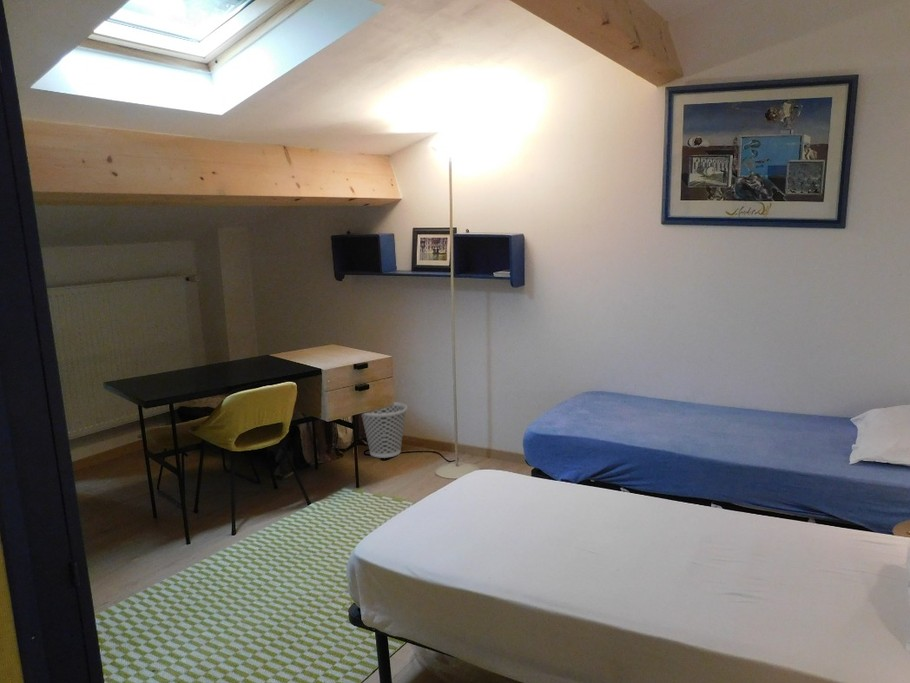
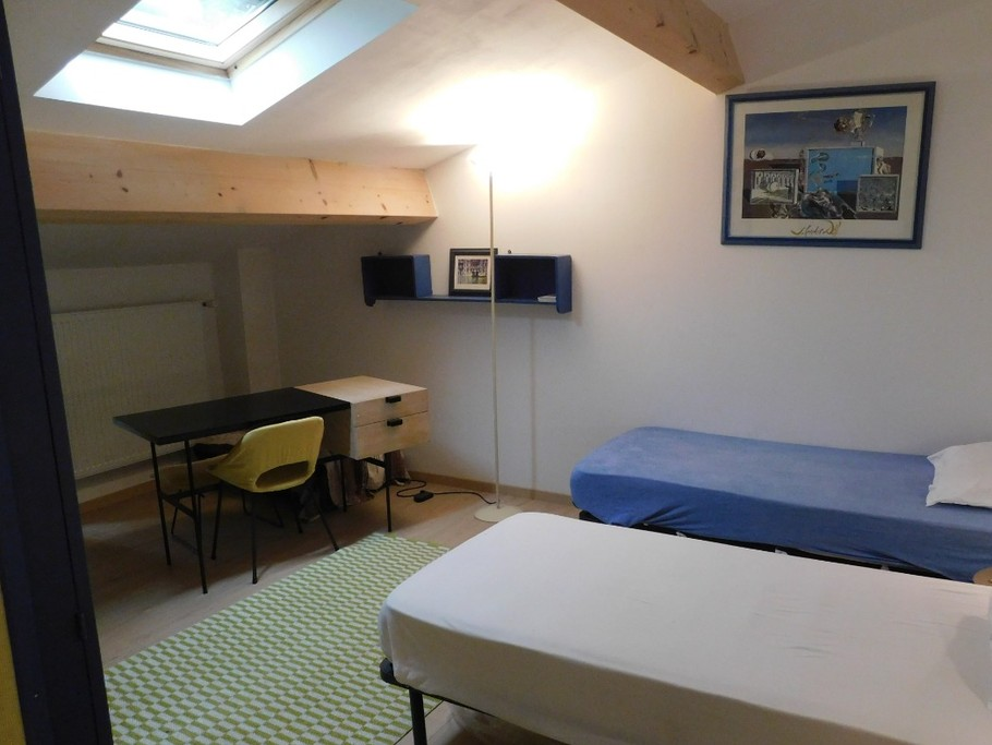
- wastebasket [360,401,408,459]
